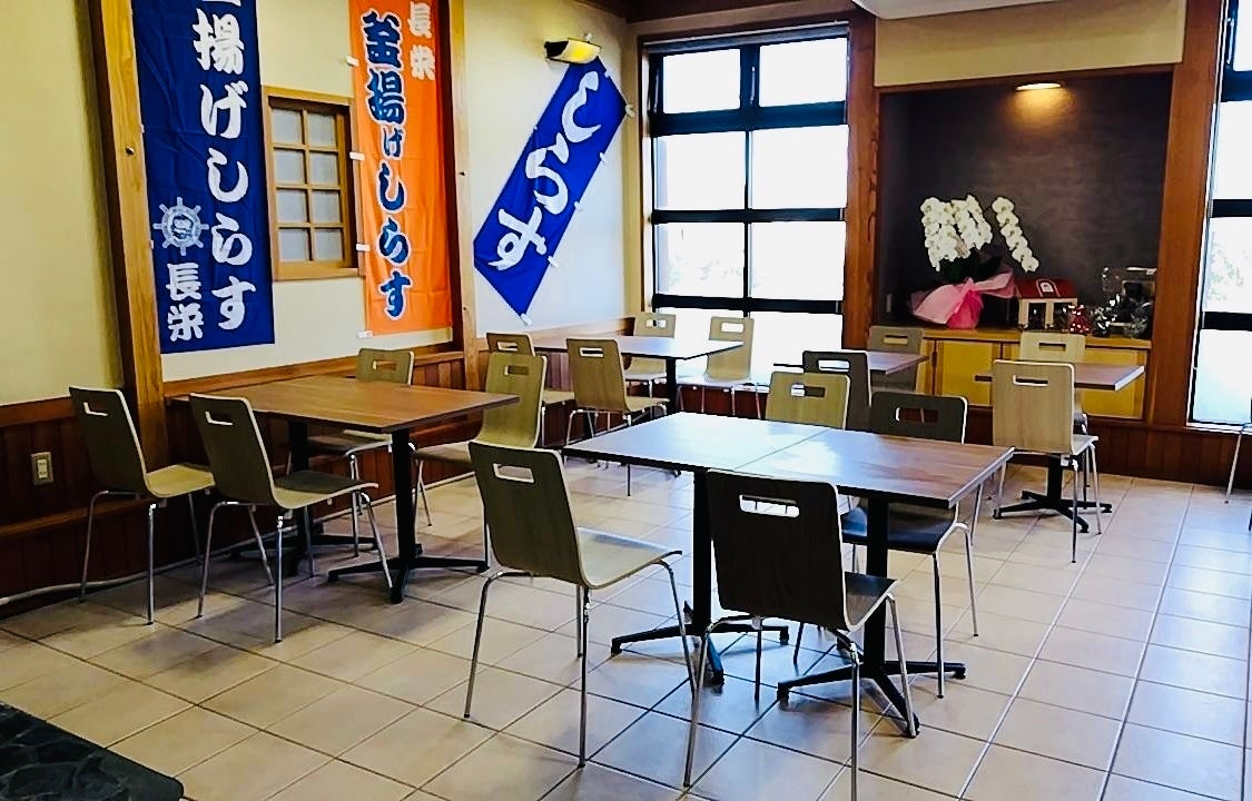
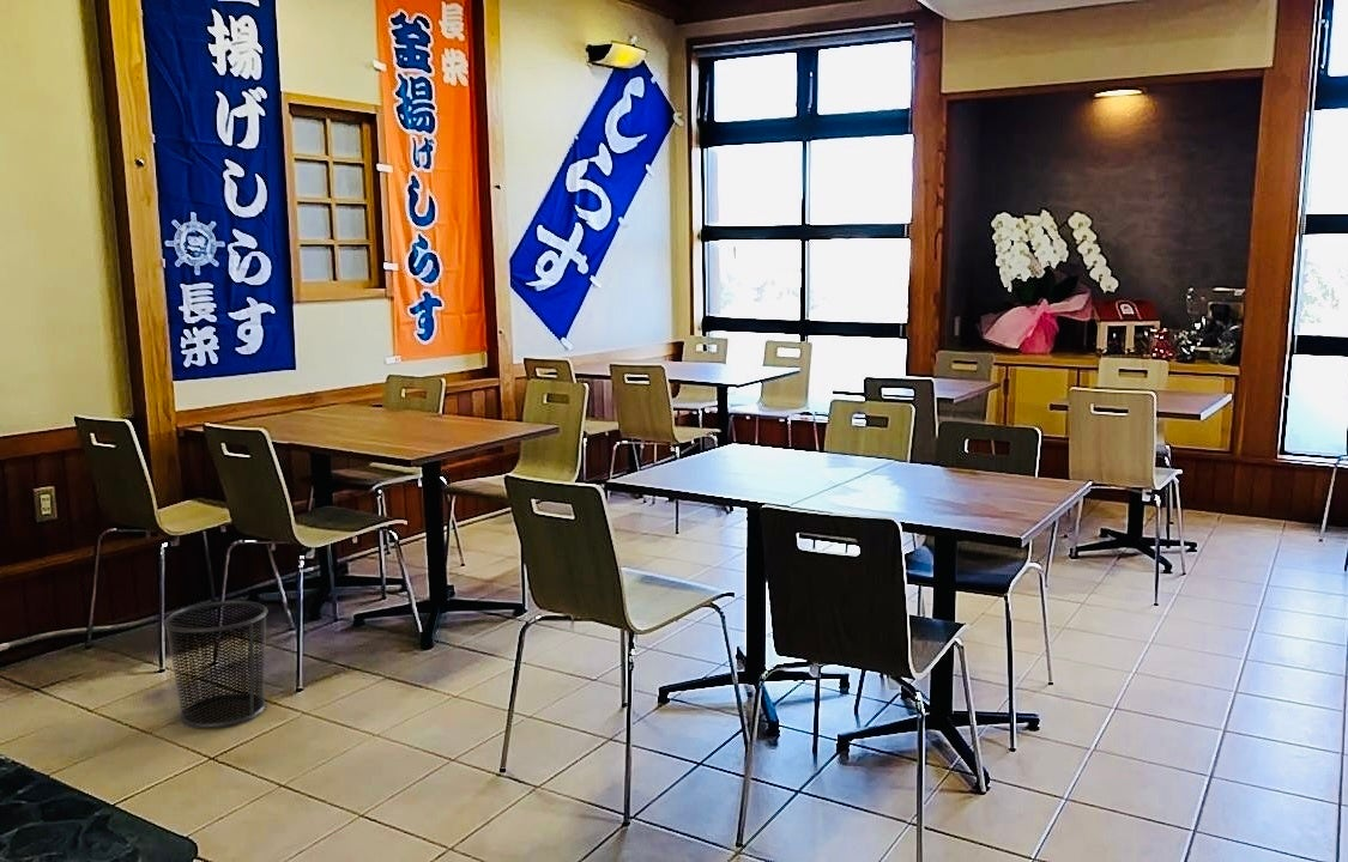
+ waste bin [163,600,270,729]
